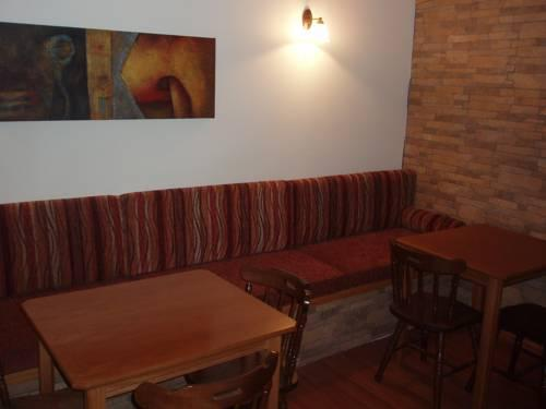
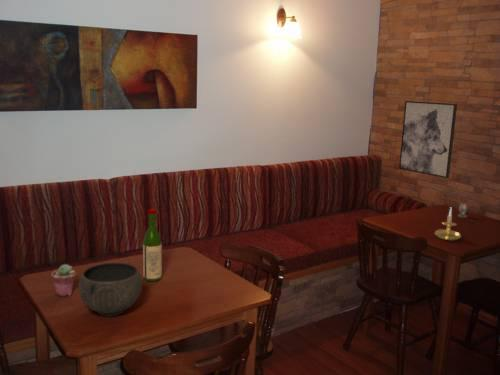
+ wine bottle [142,208,163,282]
+ candle holder [433,207,462,241]
+ bowl [77,262,143,318]
+ decorative vase [457,202,478,225]
+ wall art [398,100,458,179]
+ potted succulent [50,263,77,297]
